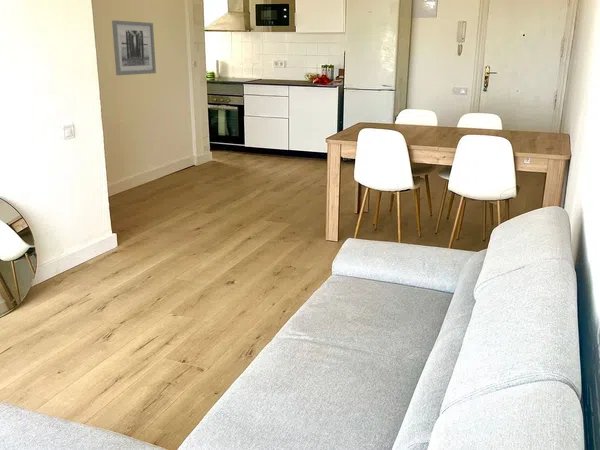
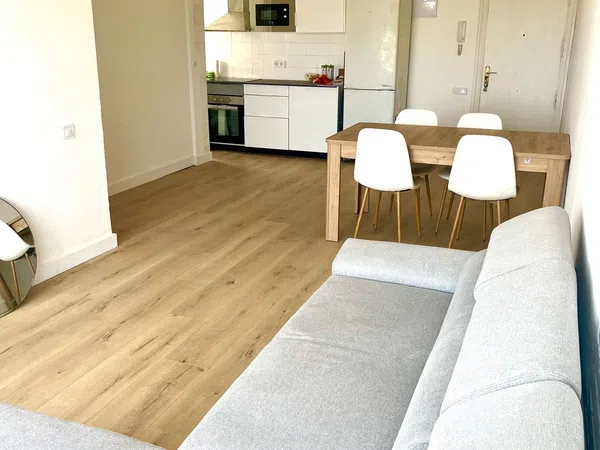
- wall art [111,19,157,76]
